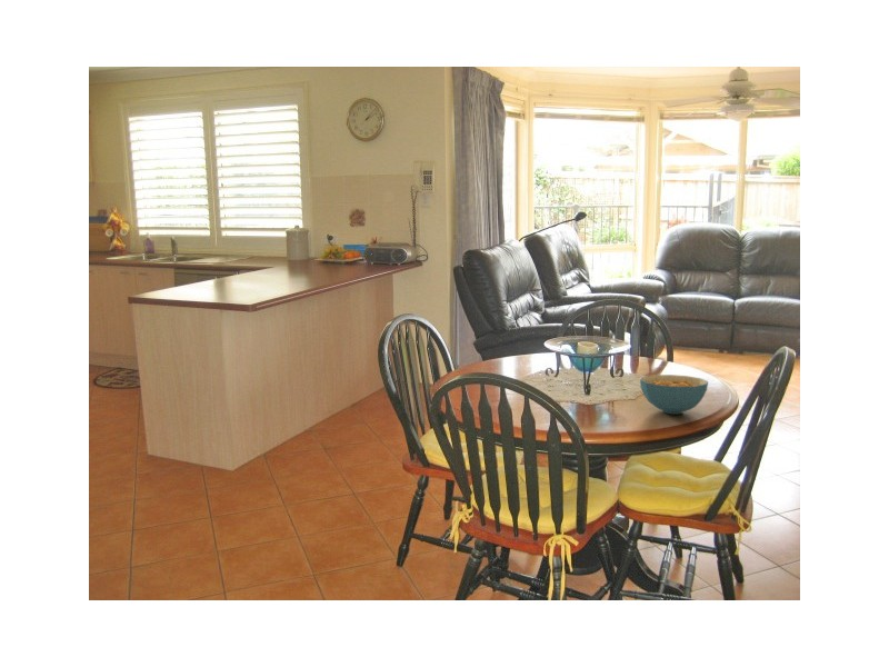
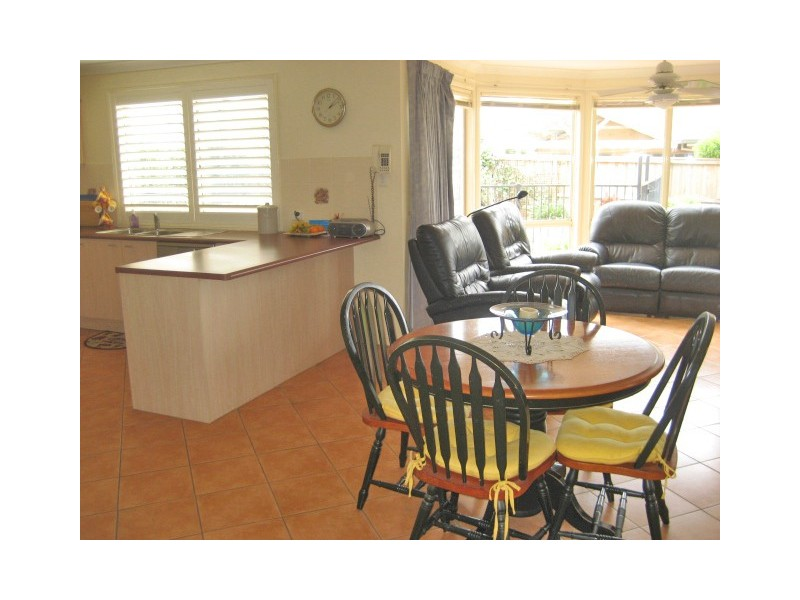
- cereal bowl [639,374,709,415]
